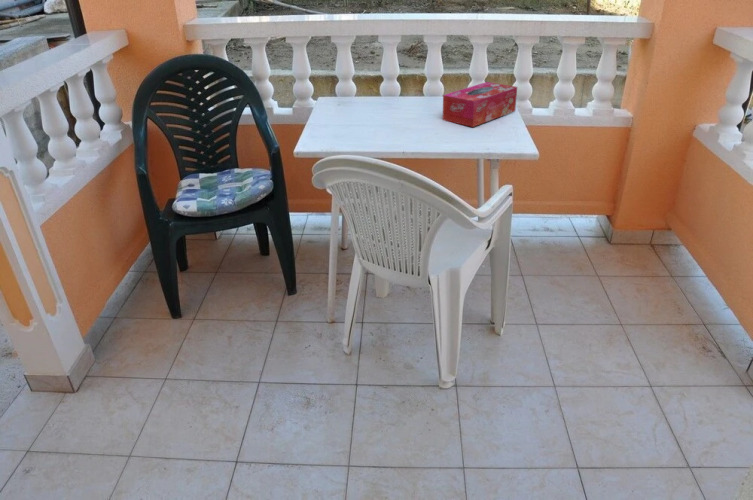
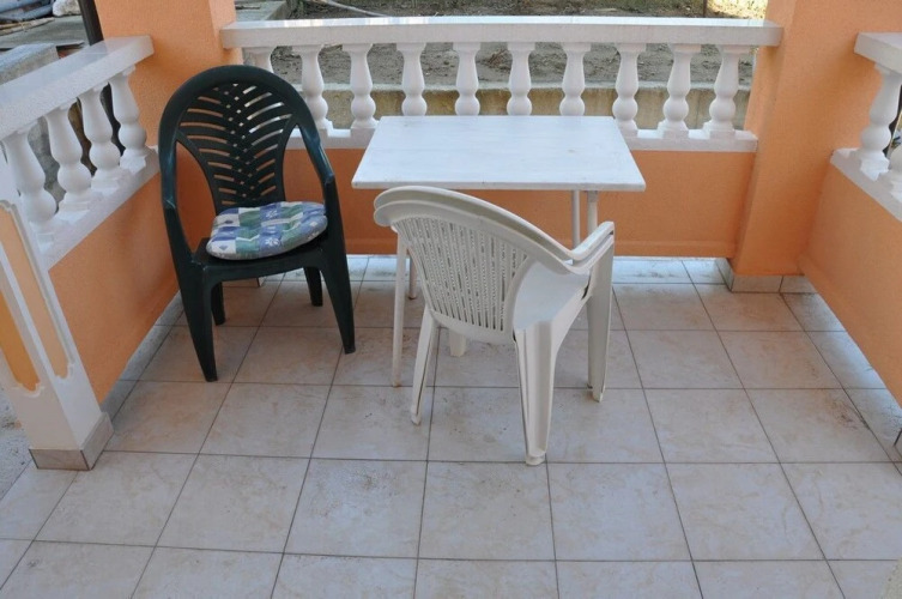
- tissue box [442,81,518,128]
